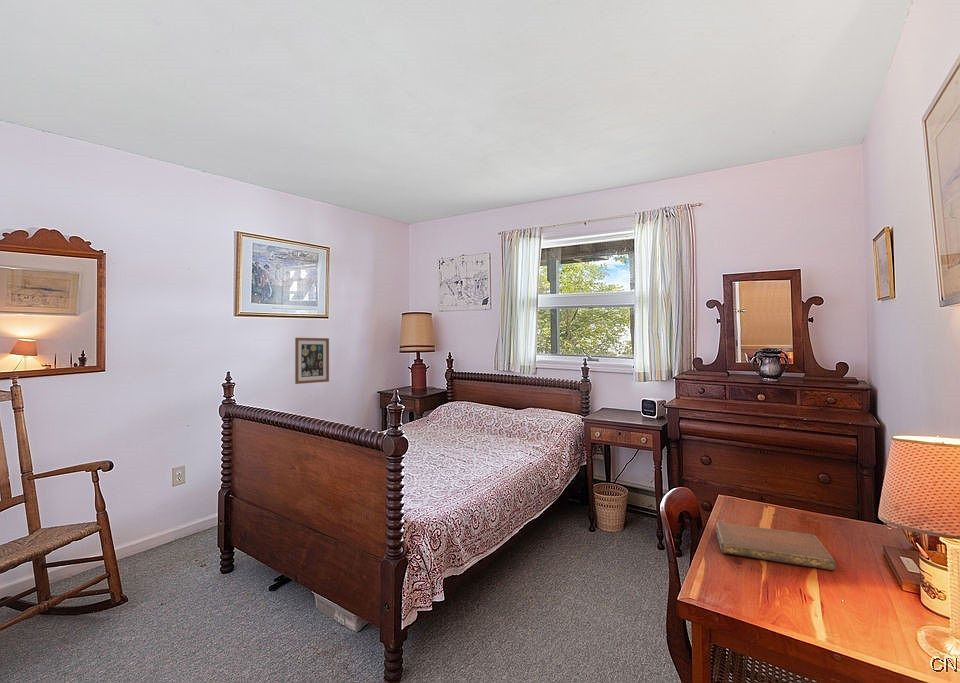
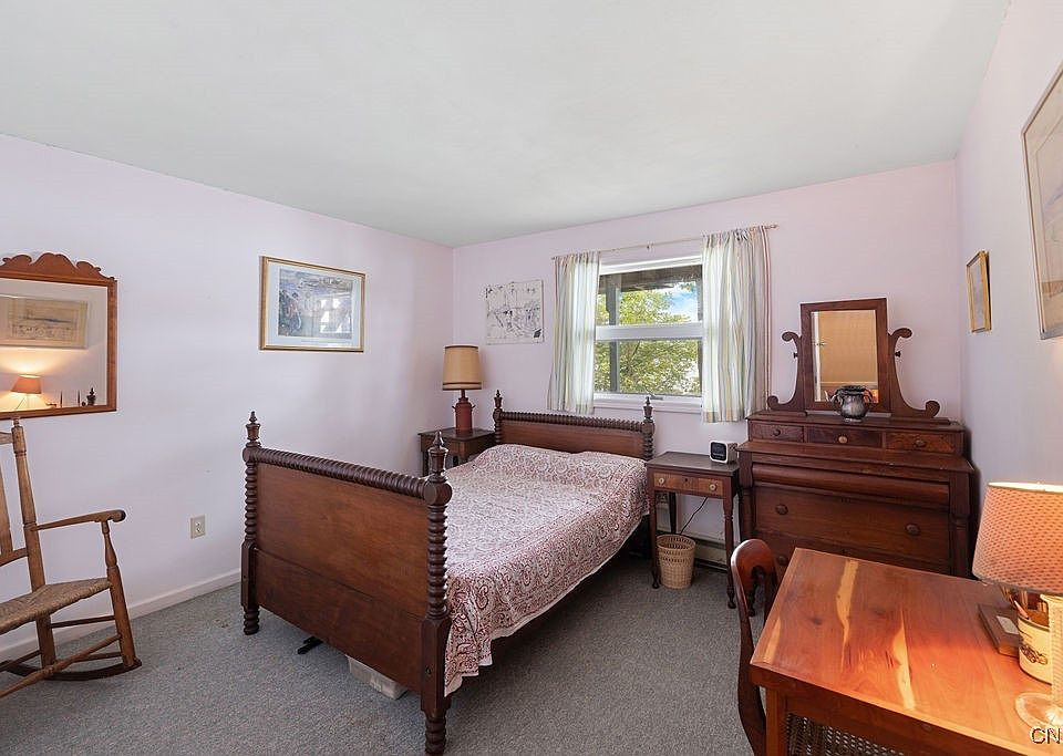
- wall art [294,337,330,385]
- notebook [715,521,836,571]
